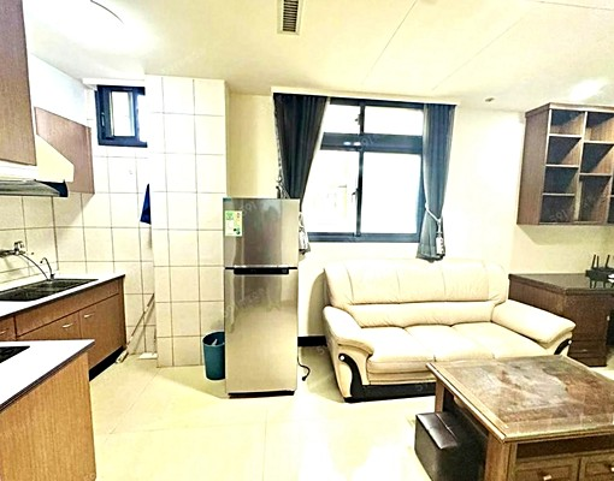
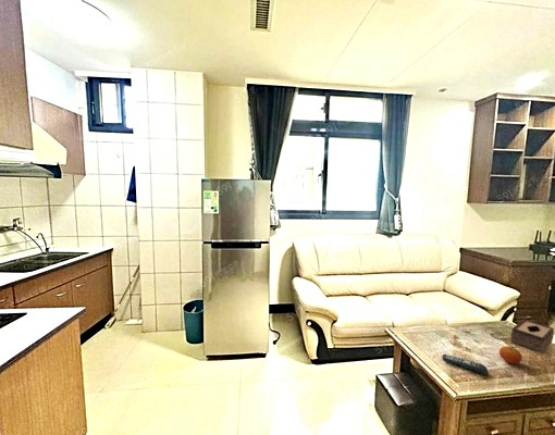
+ fruit [498,345,523,364]
+ remote control [441,352,490,377]
+ tissue box [509,319,555,355]
